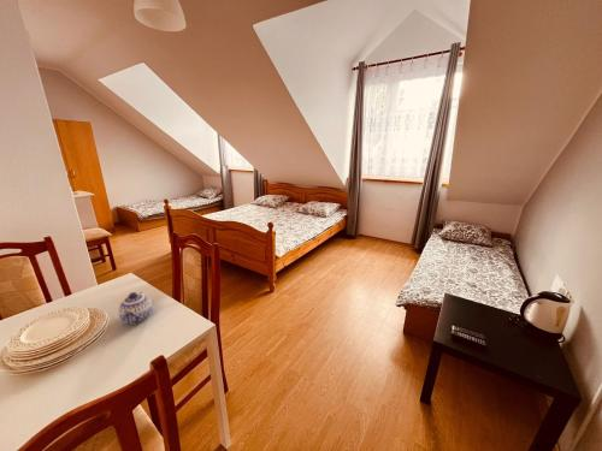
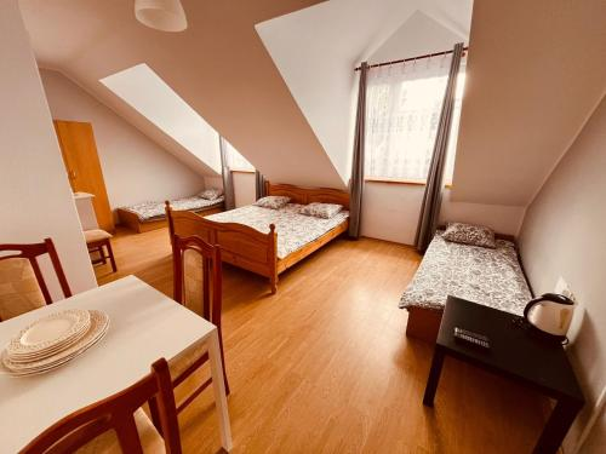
- teapot [117,291,154,326]
